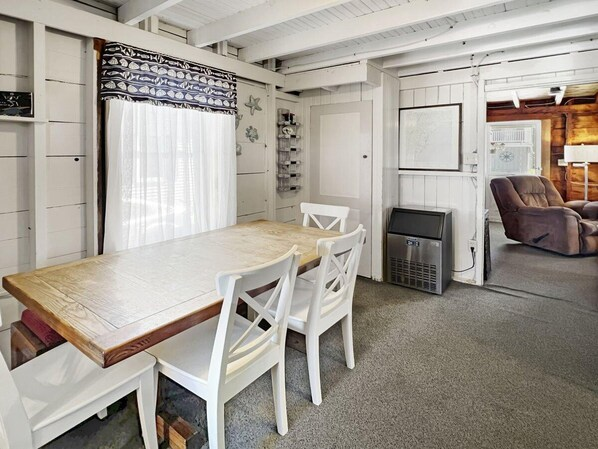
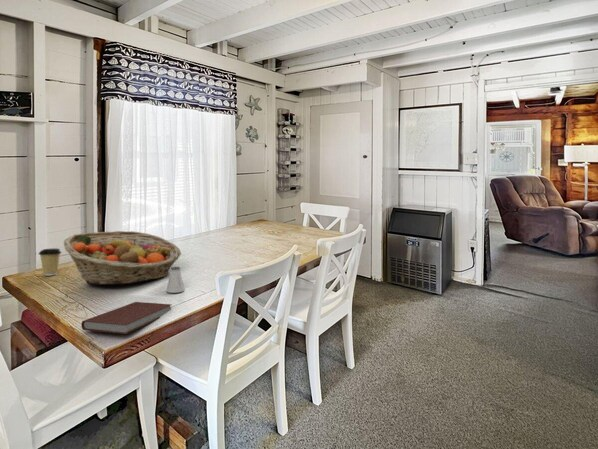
+ coffee cup [38,248,62,277]
+ saltshaker [165,266,185,294]
+ fruit basket [62,230,182,286]
+ book [80,301,173,335]
